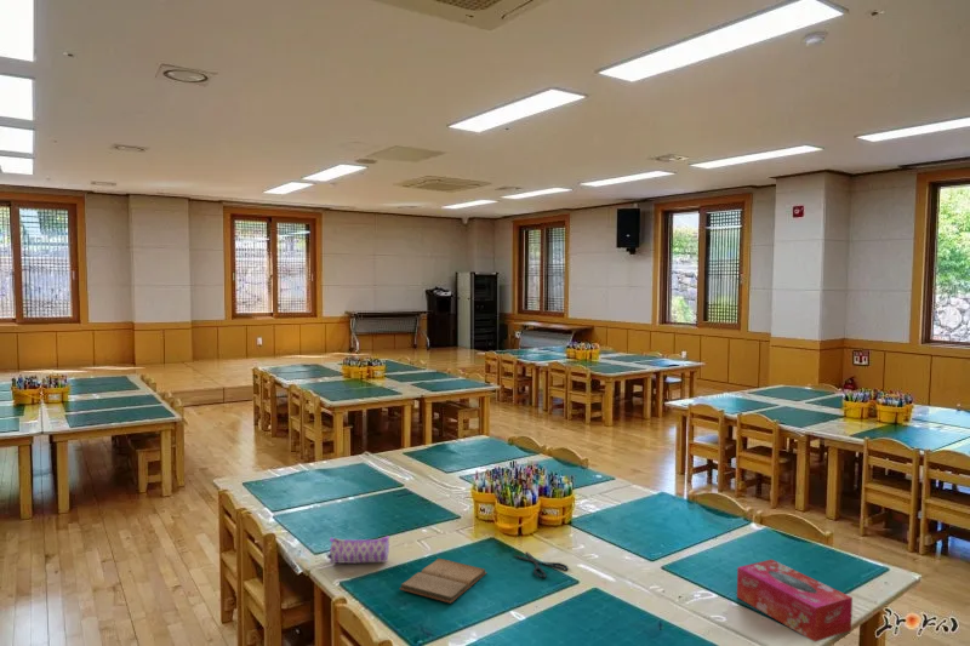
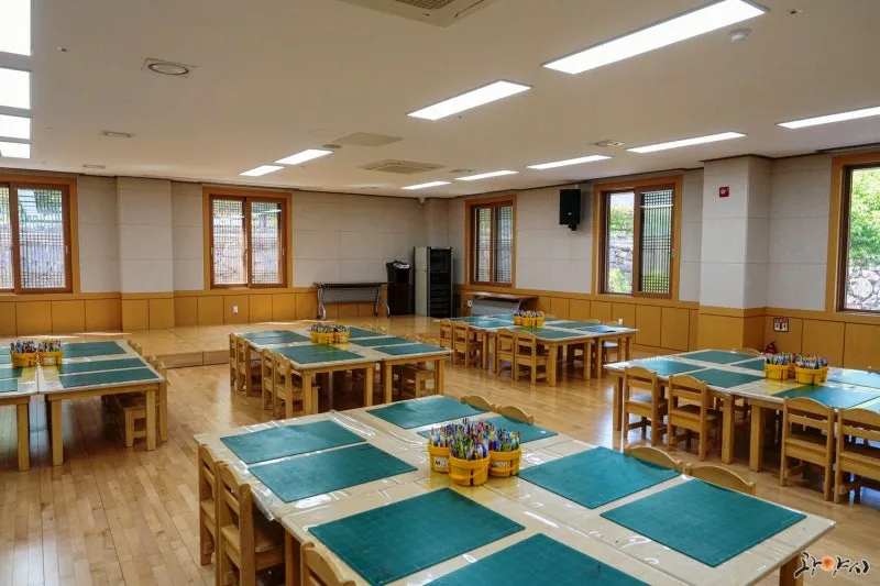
- tissue box [736,559,854,644]
- book [399,558,489,604]
- shears [513,550,570,579]
- pencil case [326,534,390,565]
